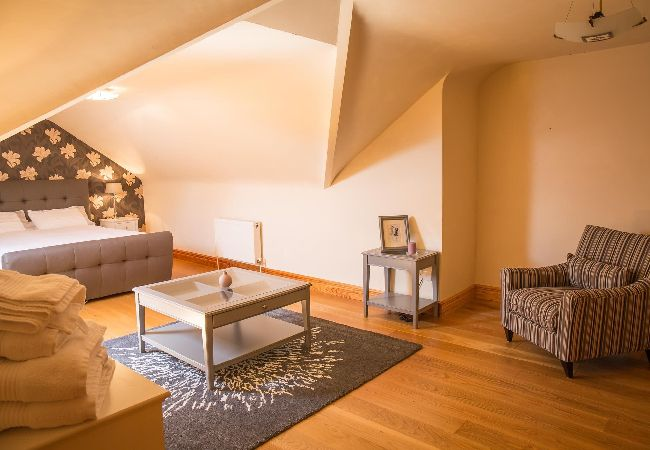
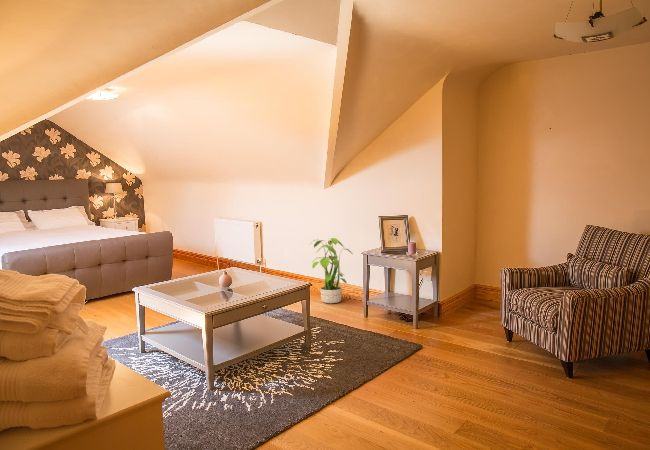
+ potted plant [308,235,354,304]
